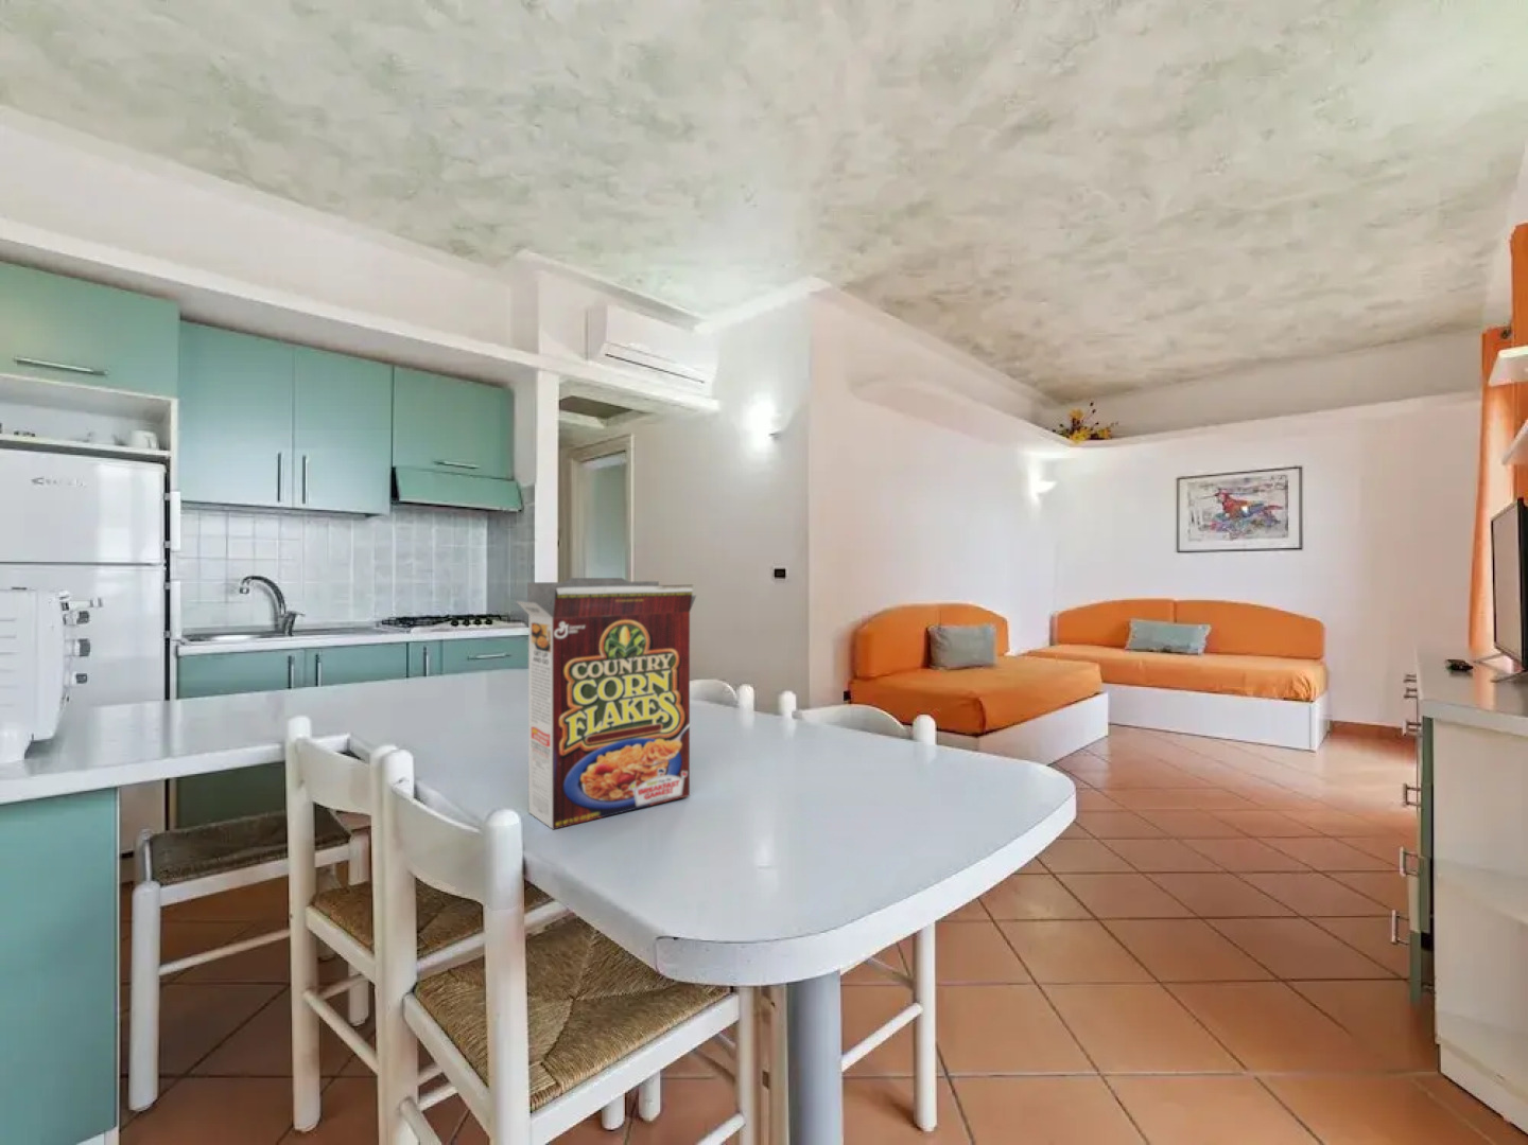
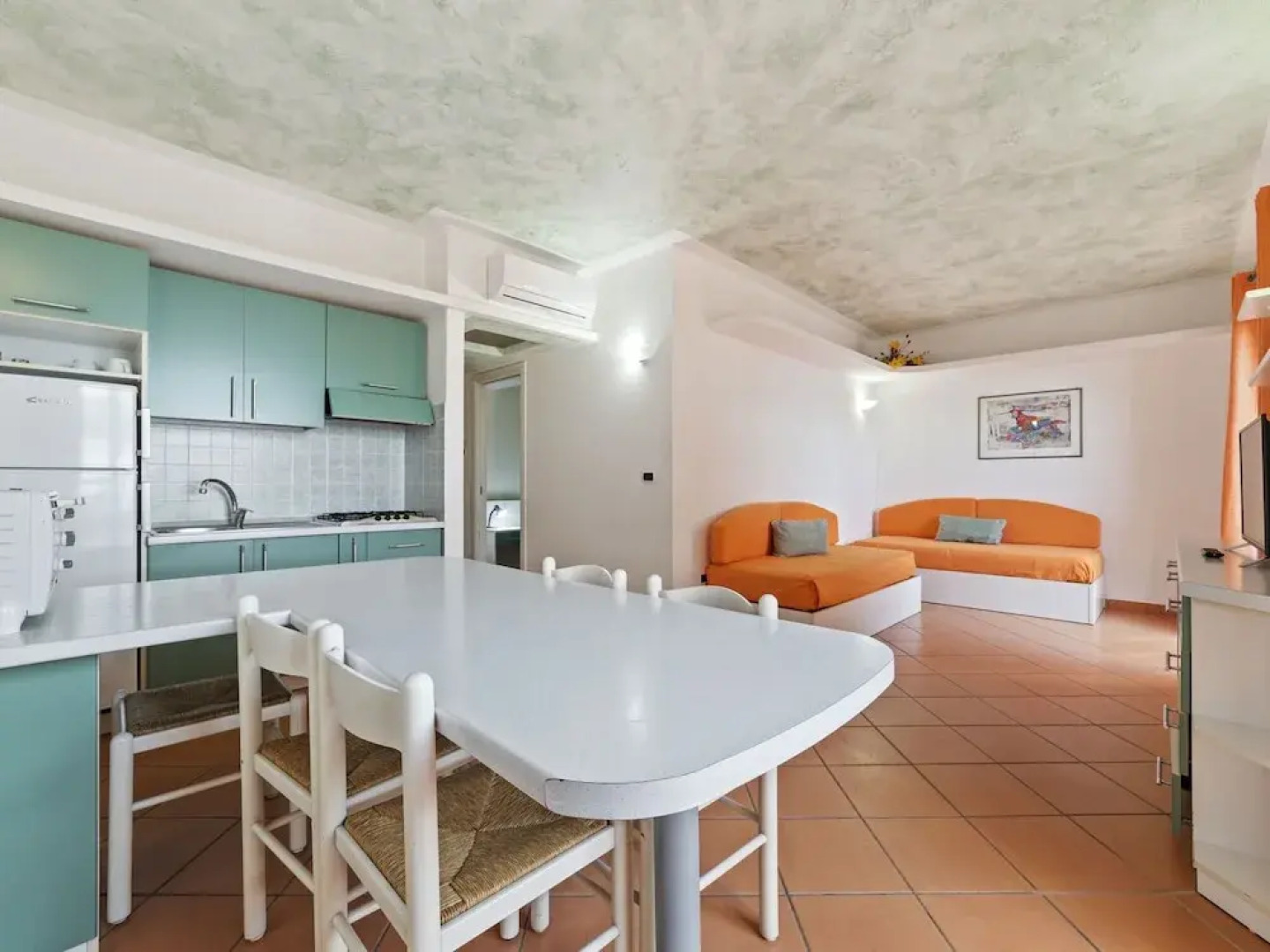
- cereal box [515,577,697,831]
